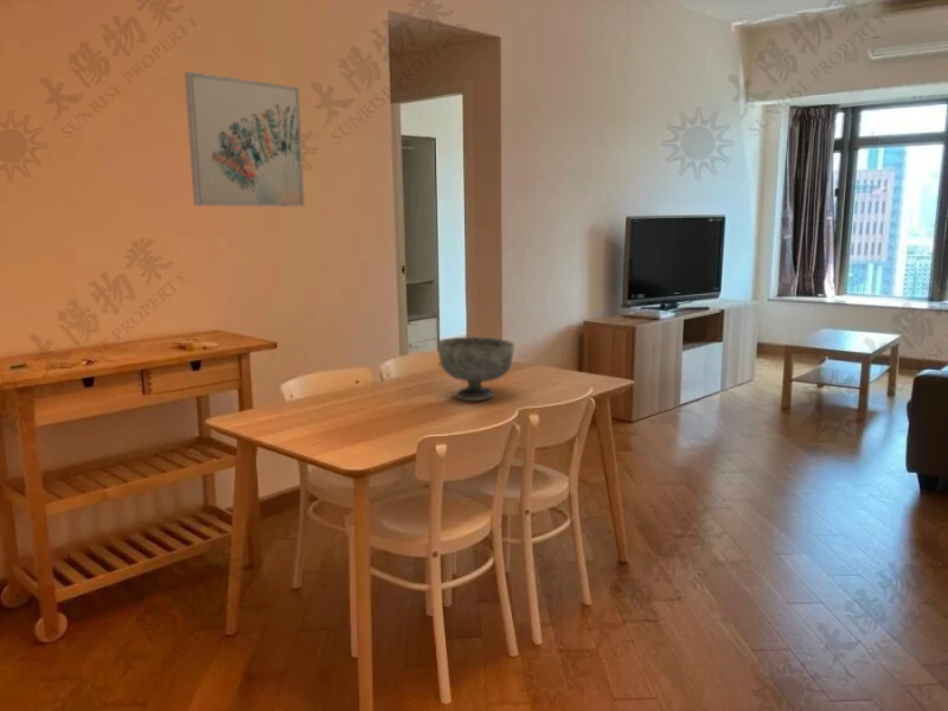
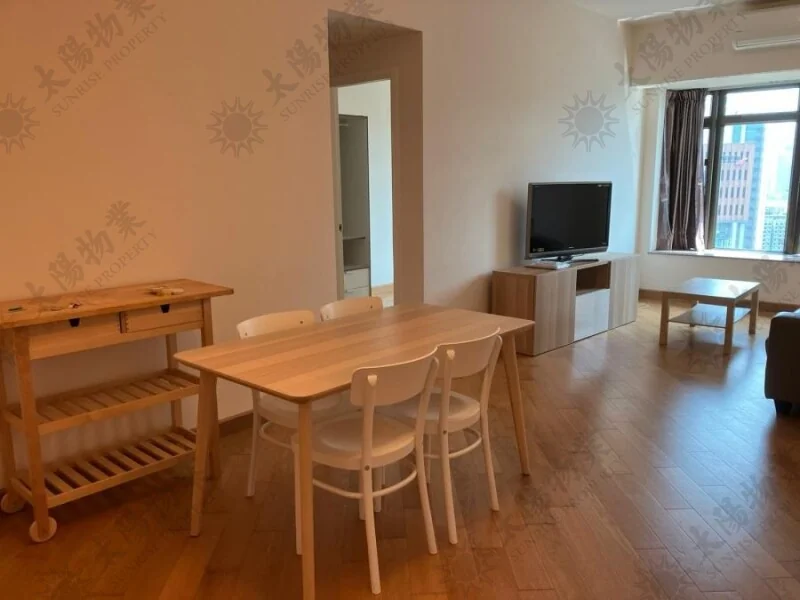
- wall art [184,71,306,207]
- decorative bowl [437,337,515,402]
